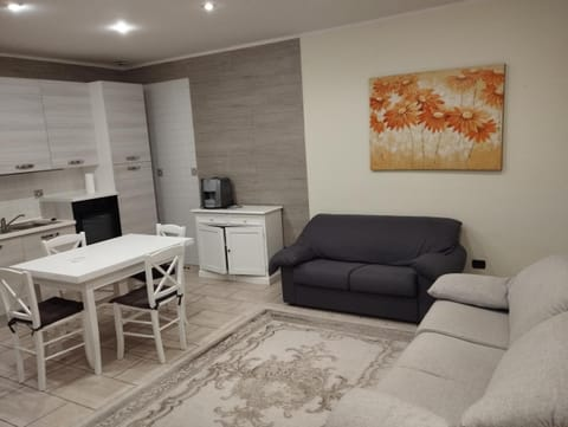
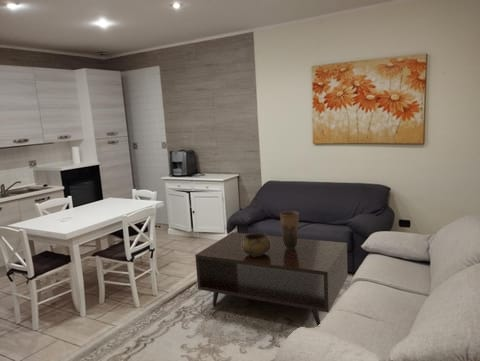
+ coffee table [194,231,348,327]
+ vase [279,210,300,250]
+ decorative bowl [242,232,270,256]
